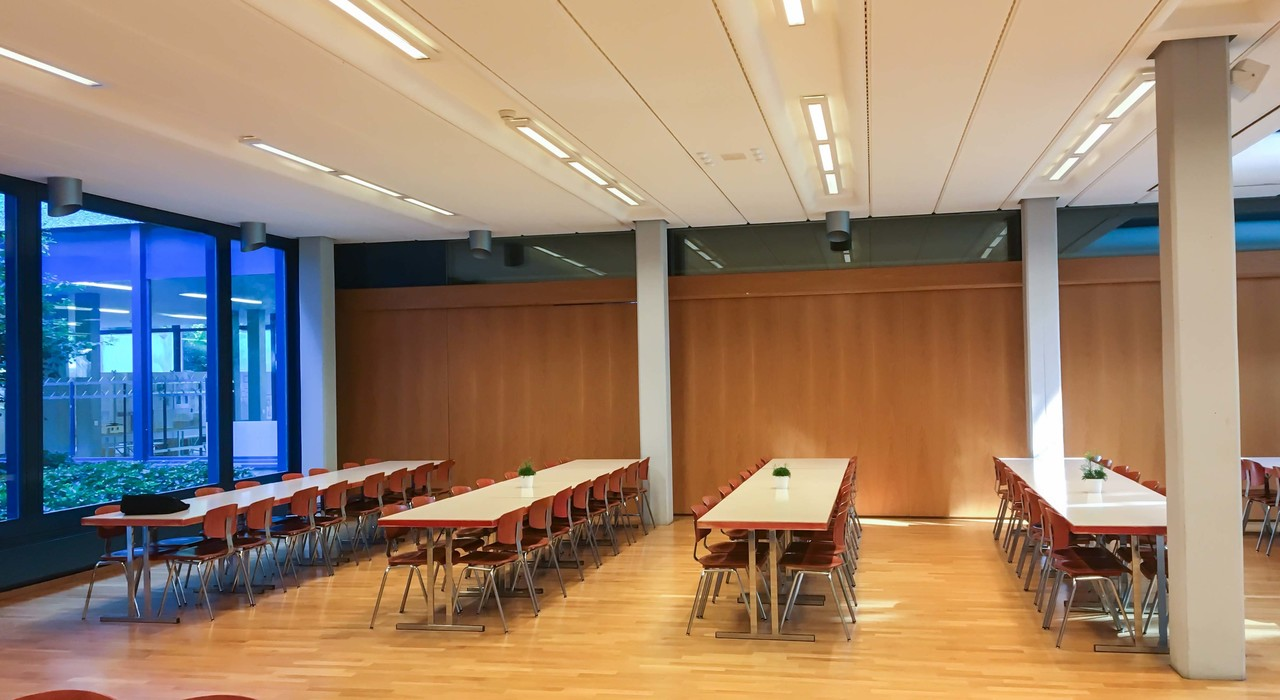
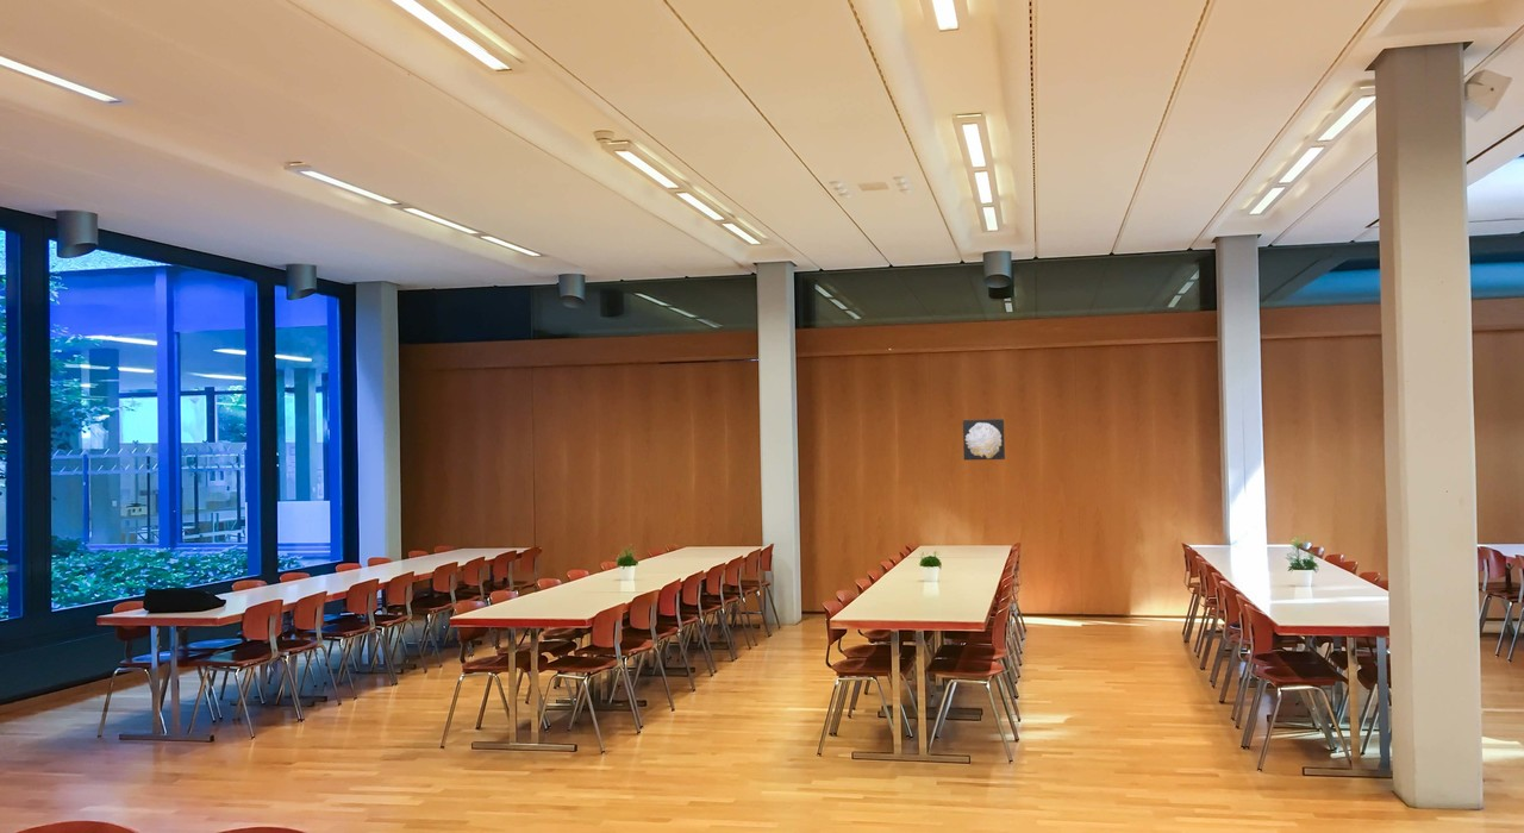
+ wall art [962,418,1006,462]
